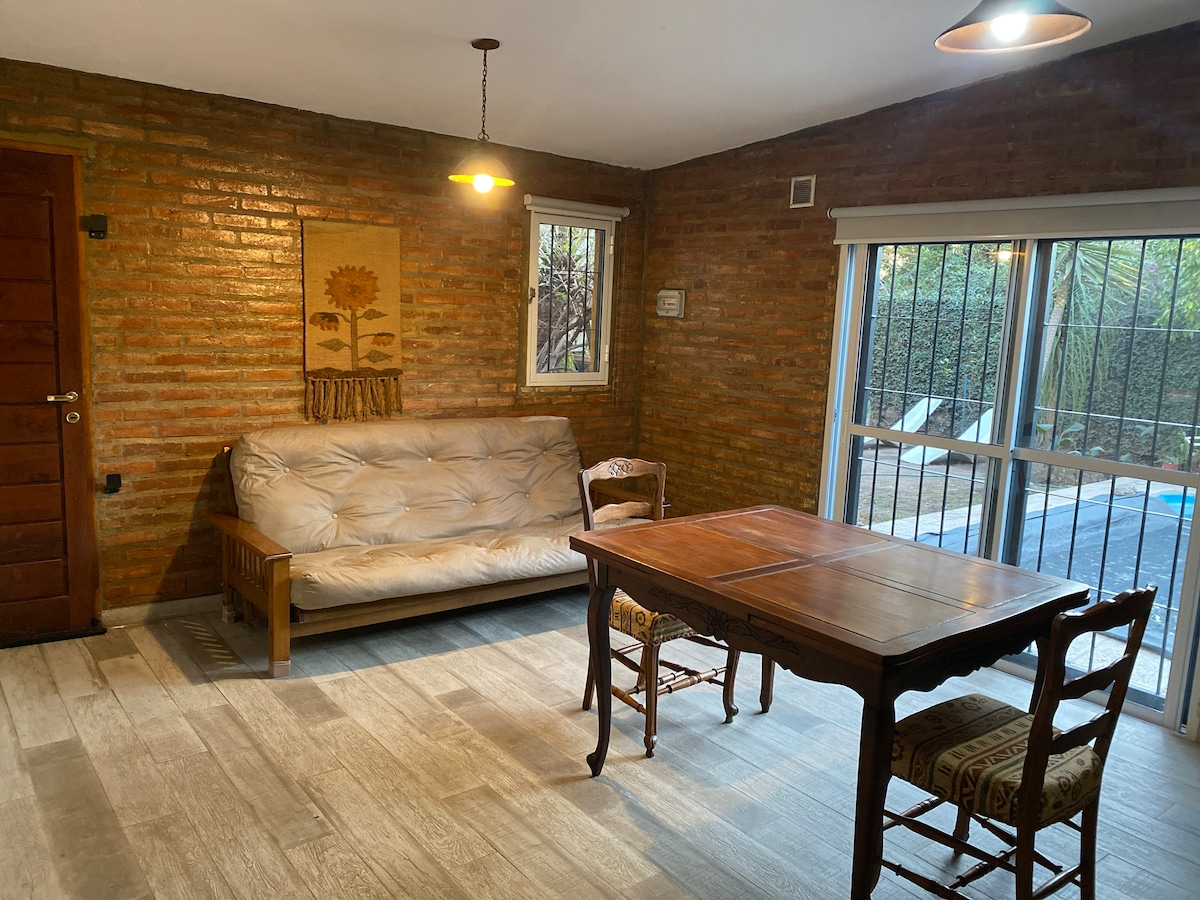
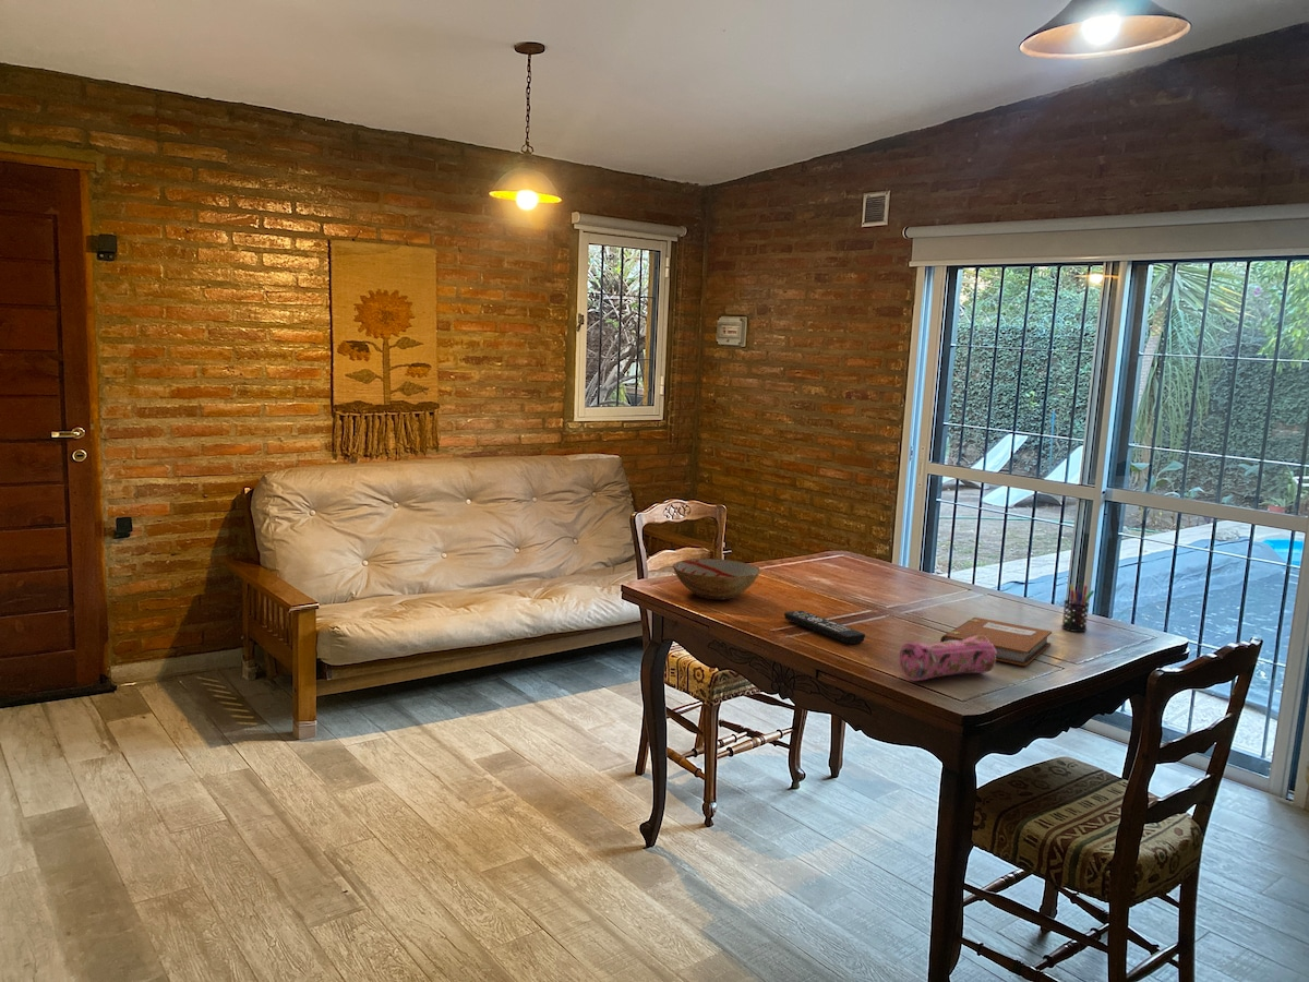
+ bowl [672,558,761,600]
+ pen holder [1060,584,1095,633]
+ pencil case [898,635,997,682]
+ notebook [939,616,1053,667]
+ remote control [783,610,866,645]
